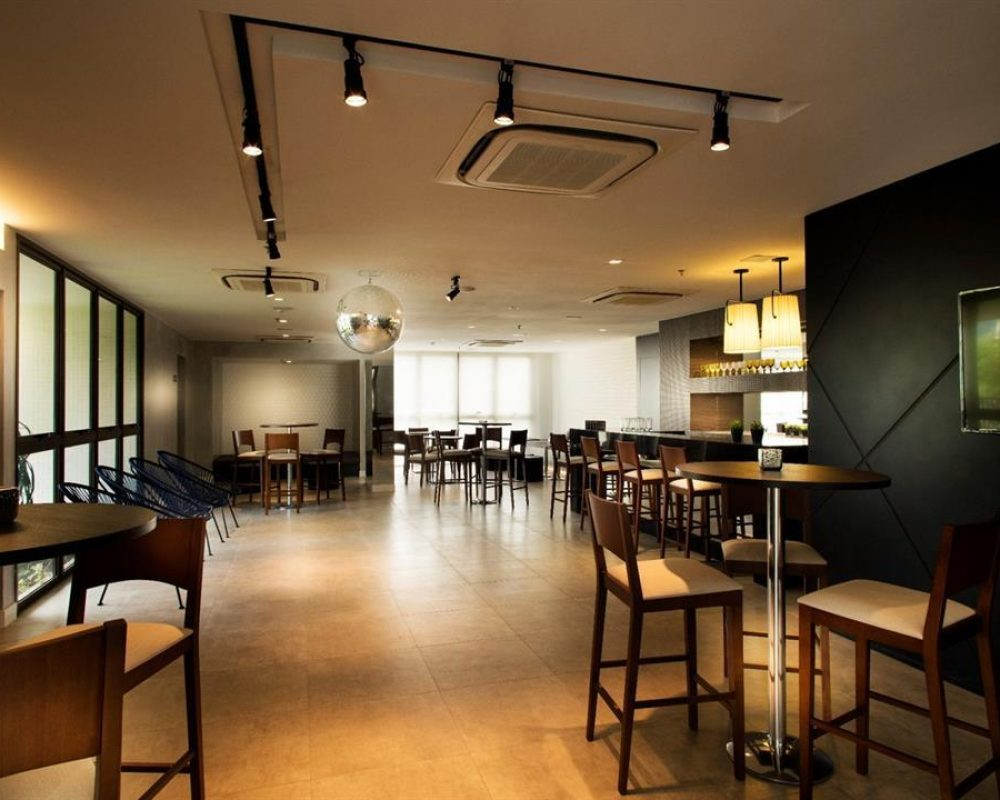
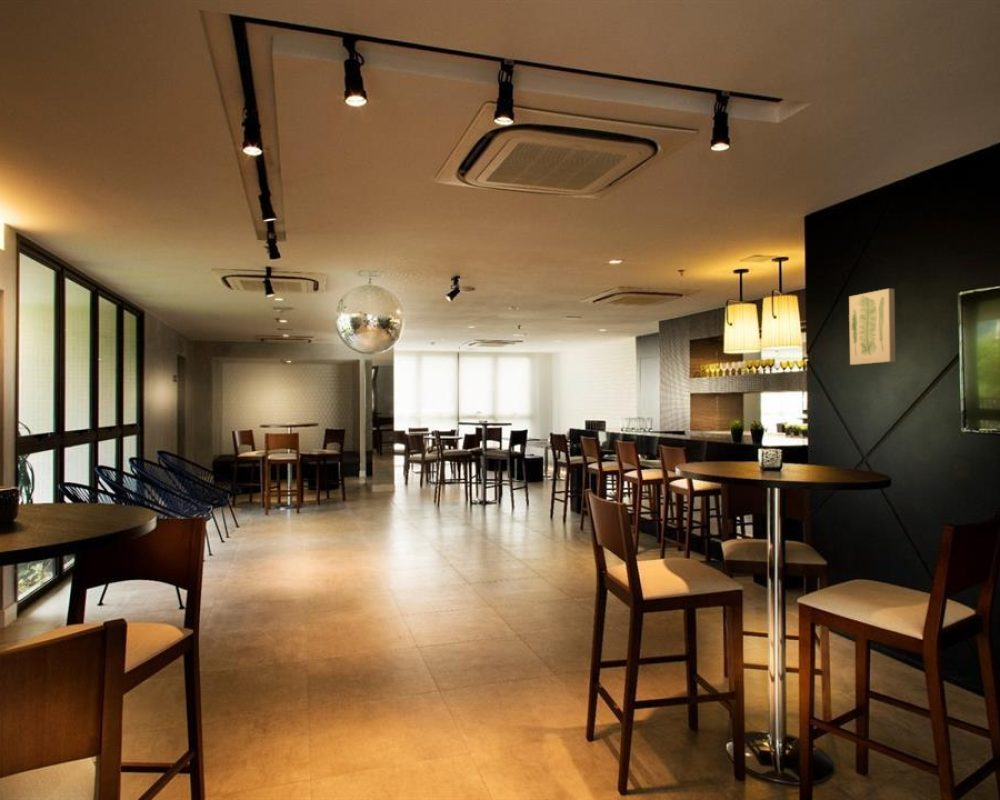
+ wall art [848,288,896,366]
